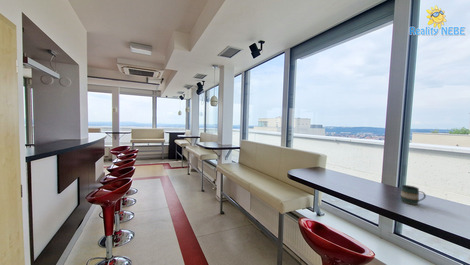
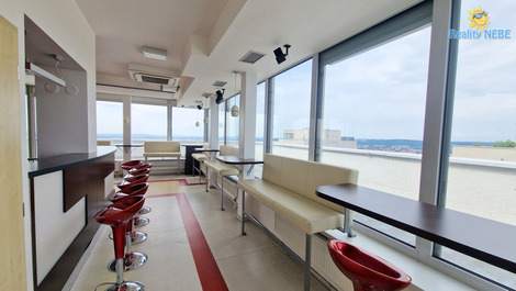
- mug [400,184,427,206]
